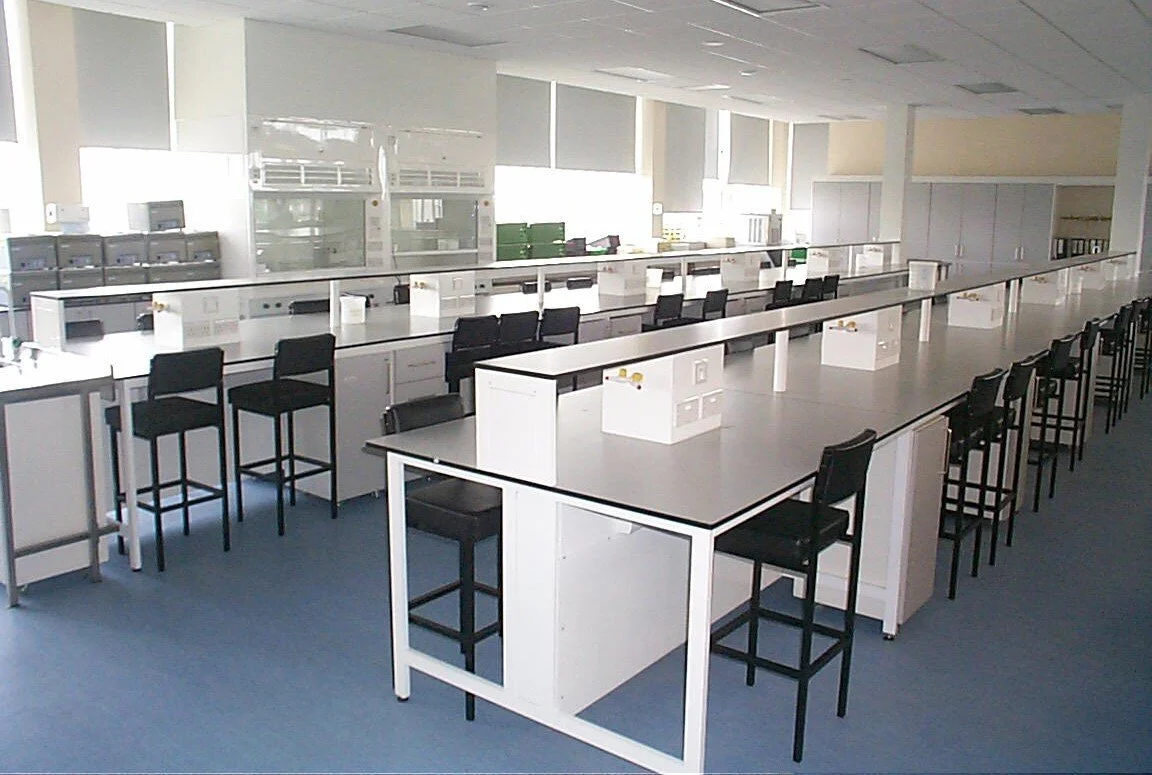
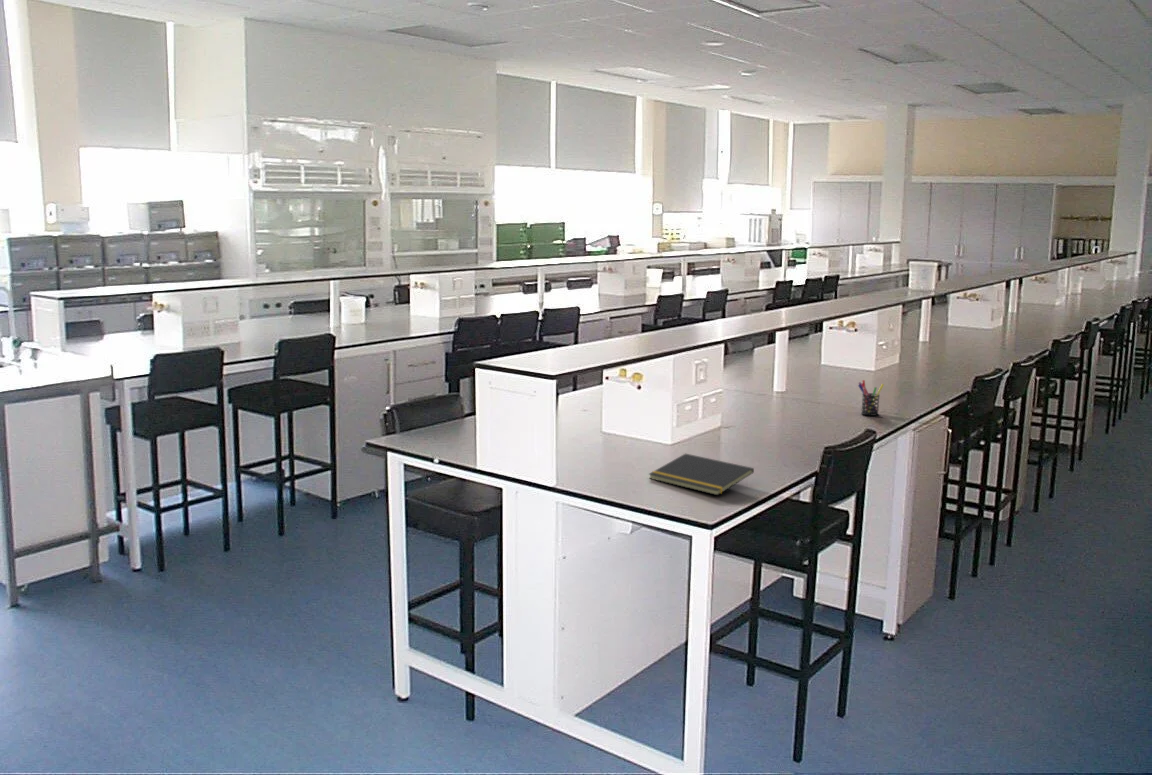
+ pen holder [857,379,885,417]
+ notepad [648,453,755,496]
